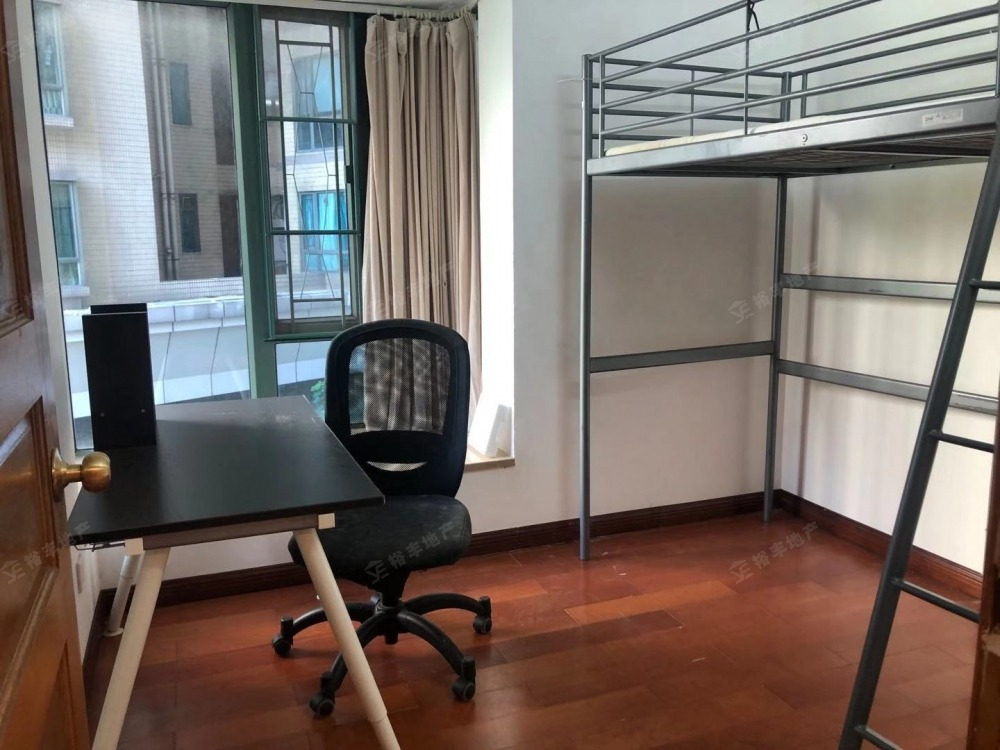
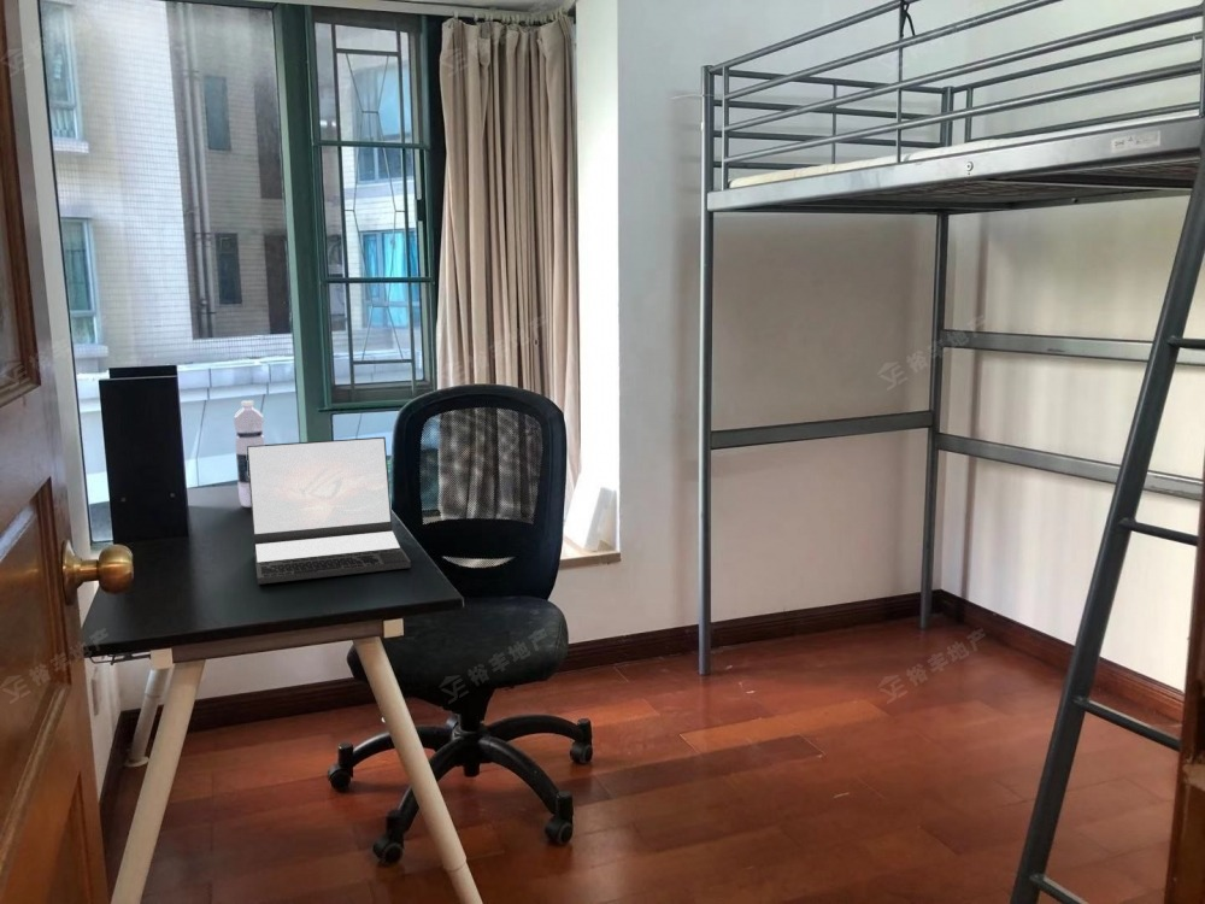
+ laptop [247,435,412,586]
+ water bottle [233,399,266,507]
